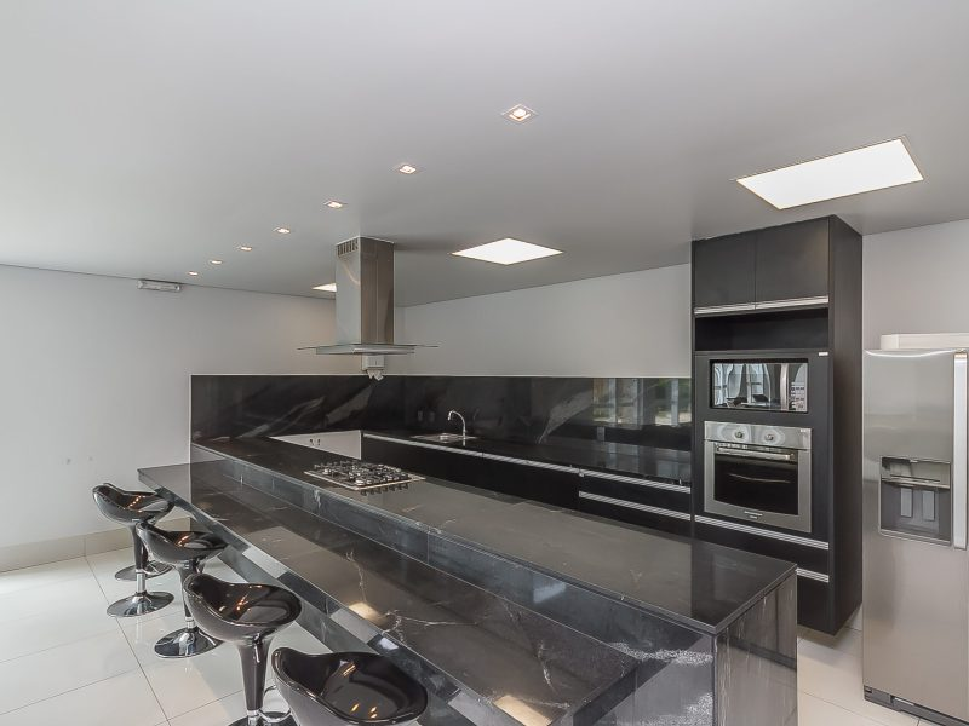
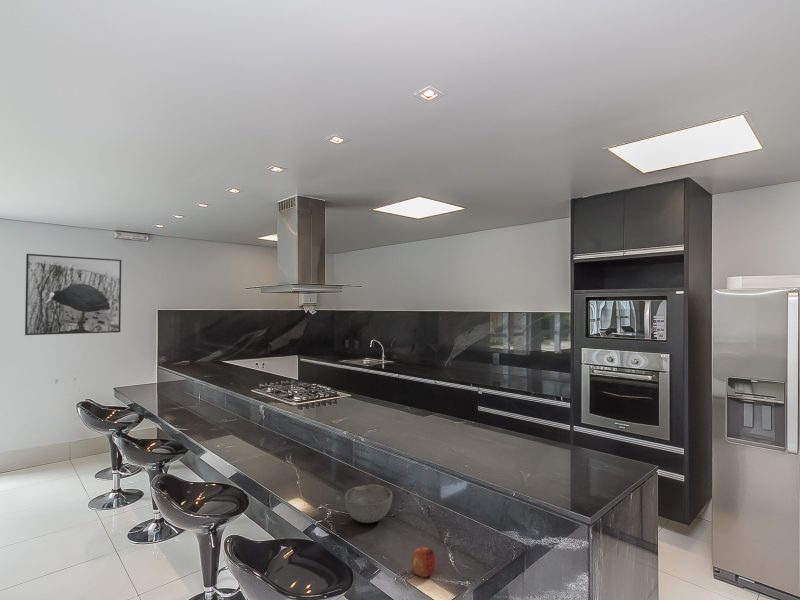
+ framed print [24,253,122,336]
+ bowl [344,484,393,524]
+ fruit [410,546,437,578]
